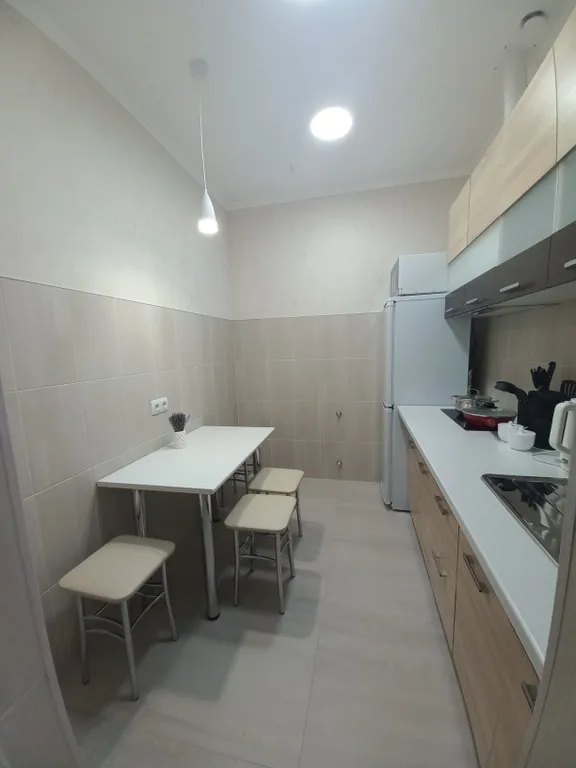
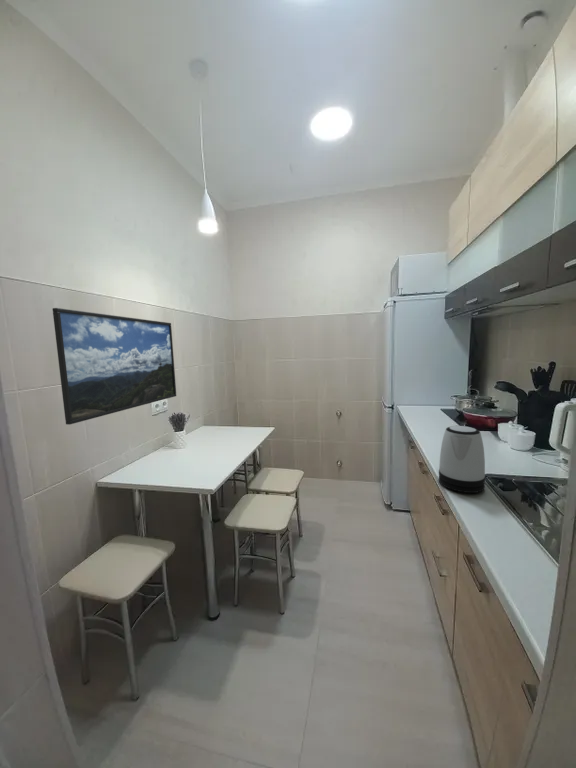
+ kettle [438,425,486,494]
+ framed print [52,307,177,426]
